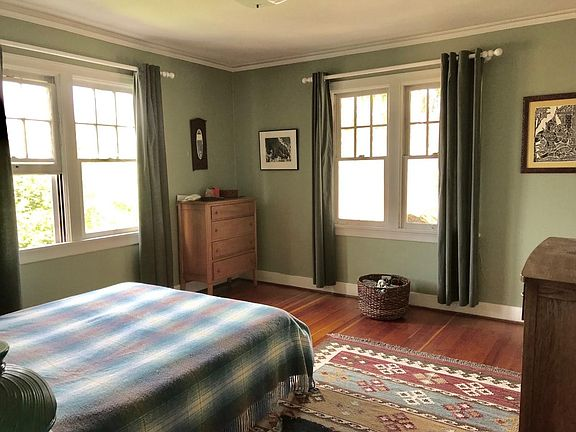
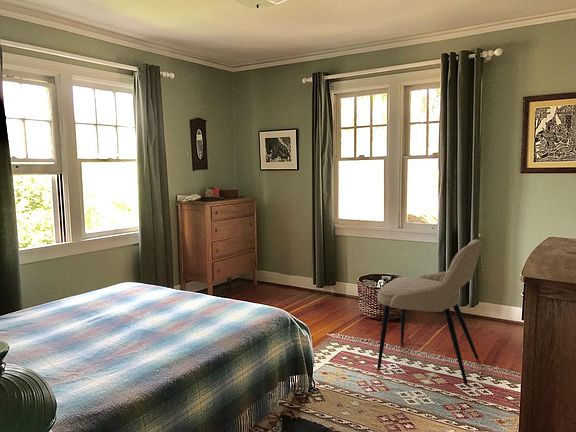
+ chair [376,238,483,386]
